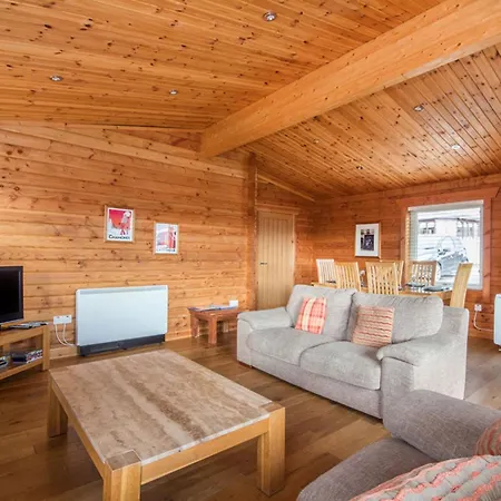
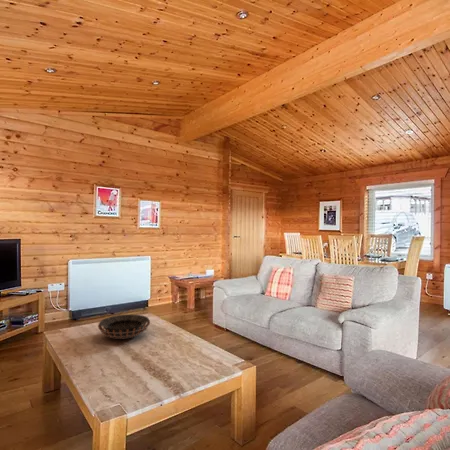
+ decorative bowl [97,314,151,340]
